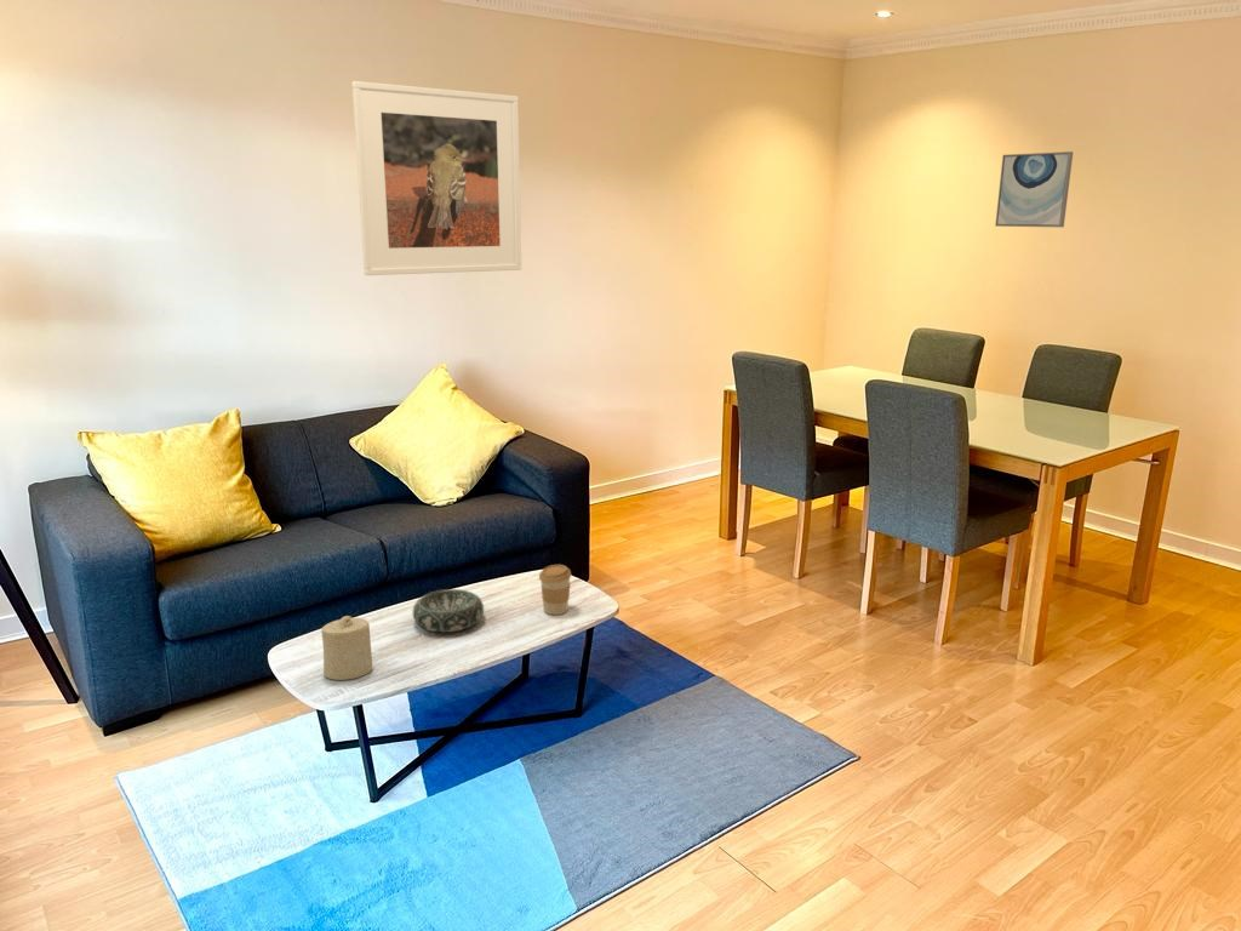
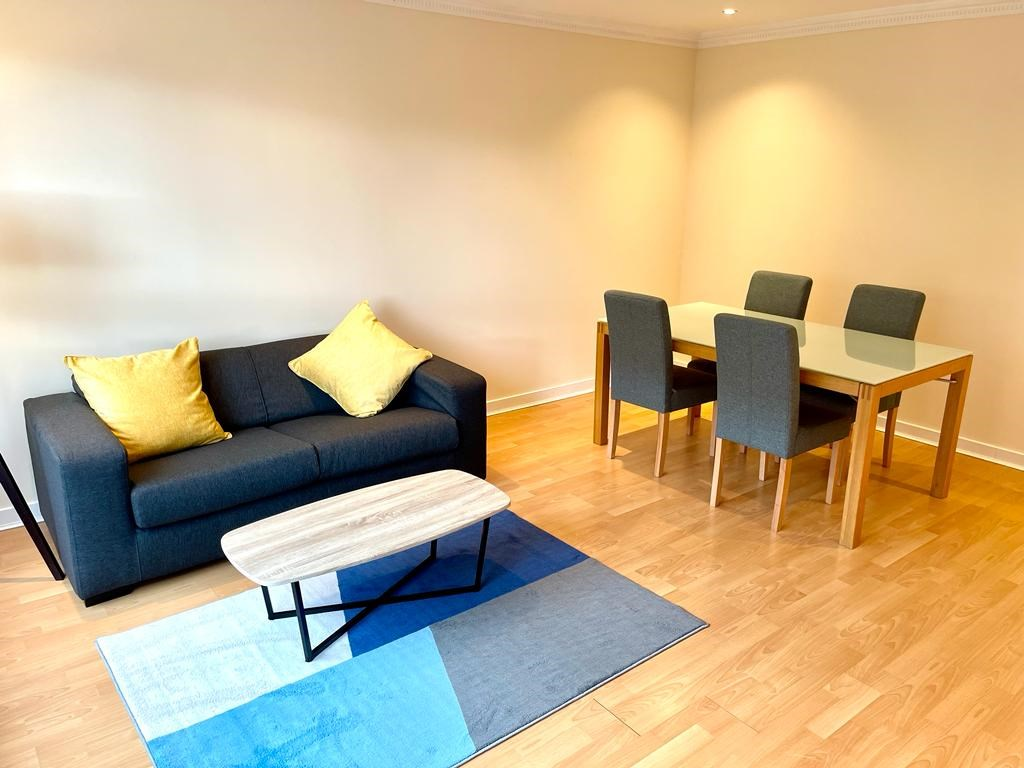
- candle [320,615,373,681]
- wall art [994,150,1074,228]
- decorative bowl [412,588,485,634]
- coffee cup [538,564,572,616]
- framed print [350,80,522,276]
